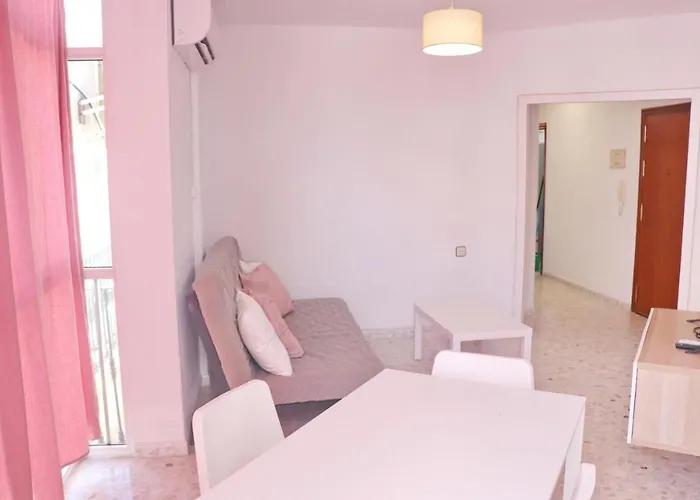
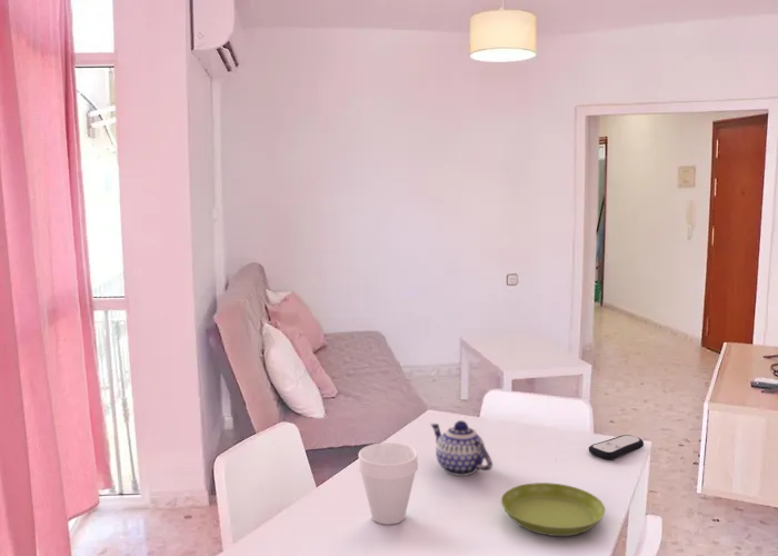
+ teapot [429,419,493,477]
+ cup [357,441,419,526]
+ saucer [500,481,606,537]
+ remote control [588,434,645,460]
